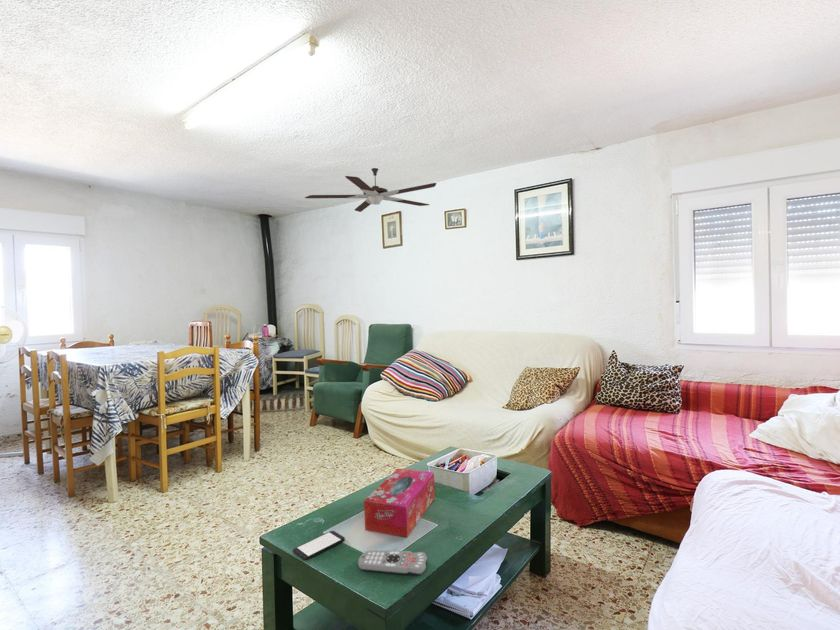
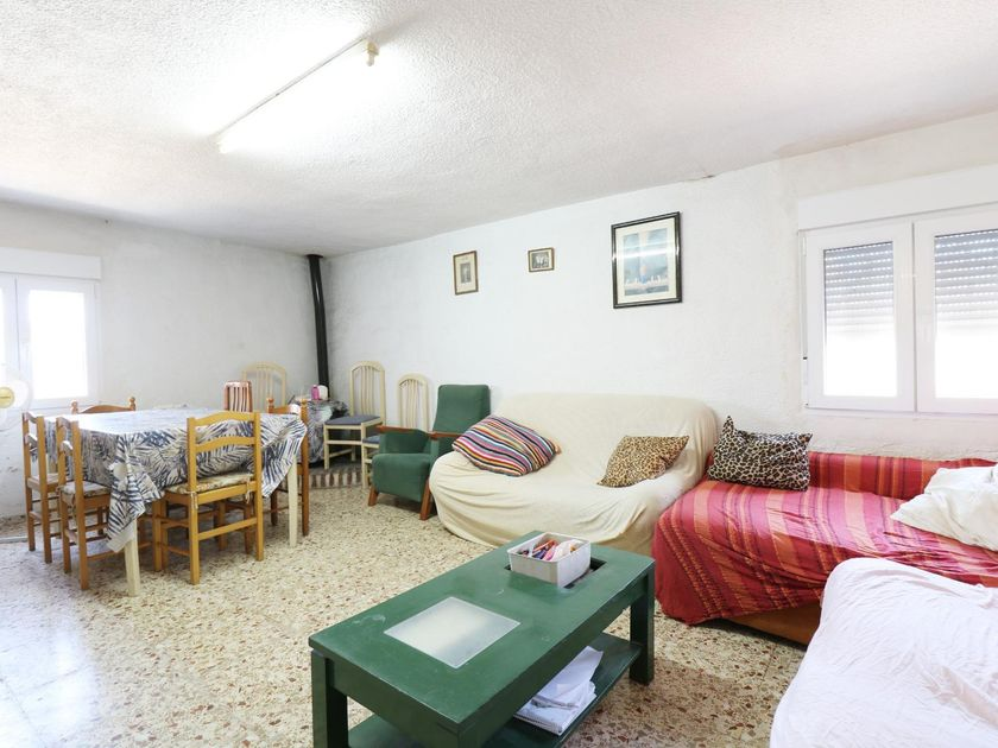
- tissue box [363,467,436,538]
- smartphone [292,530,346,561]
- remote control [357,550,428,576]
- ceiling fan [304,167,437,213]
